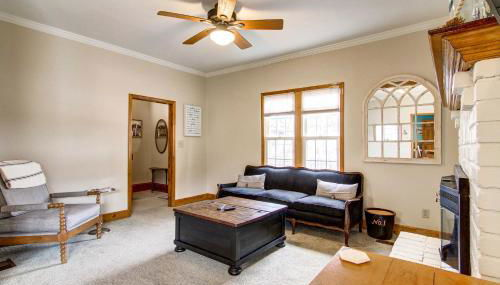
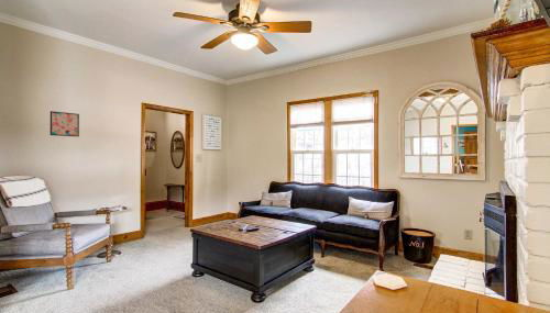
+ wall art [50,110,80,137]
